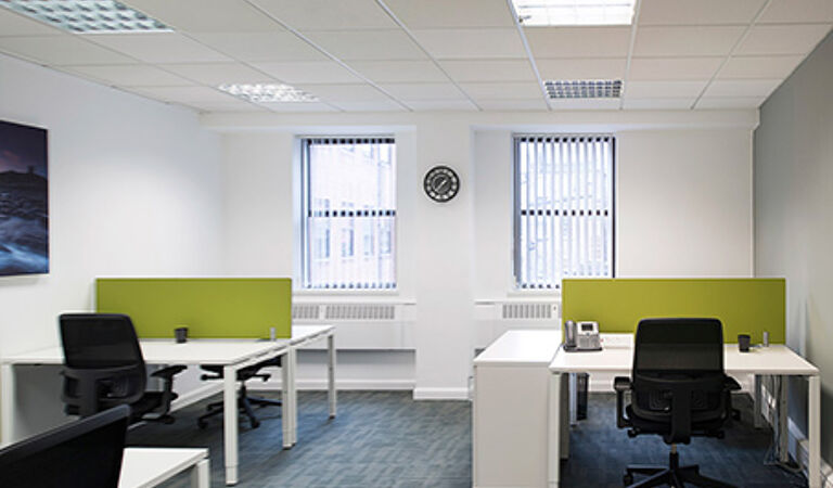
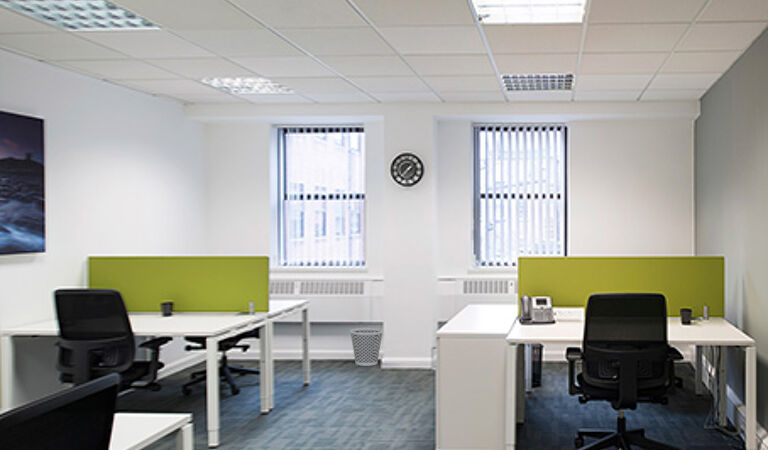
+ wastebasket [349,327,384,367]
